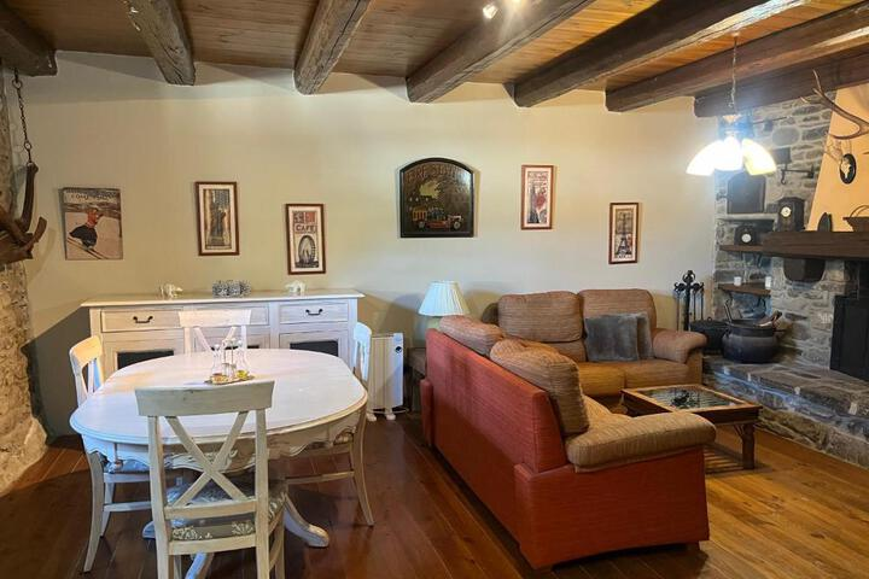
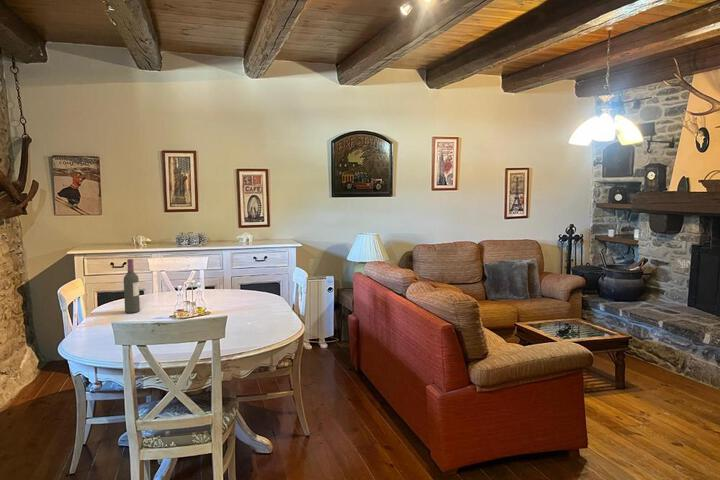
+ wine bottle [123,258,141,314]
